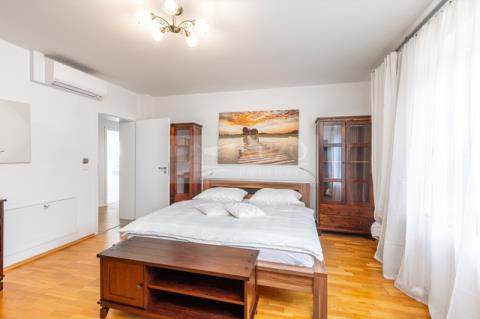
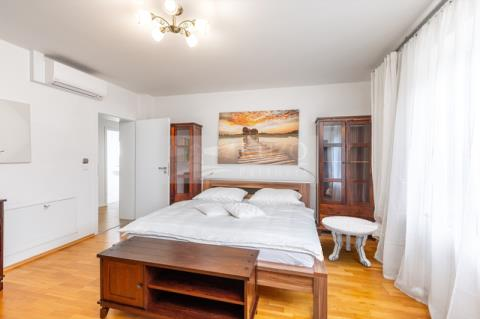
+ side table [321,215,379,268]
